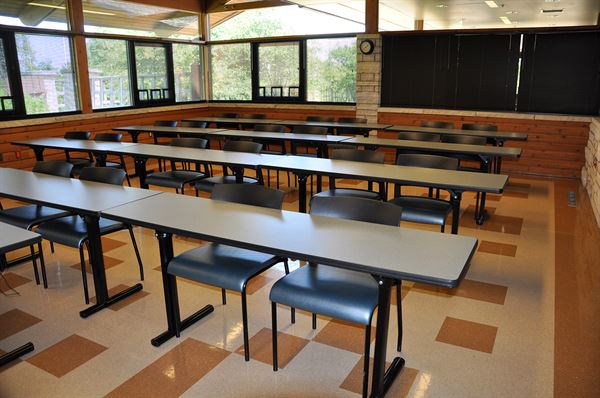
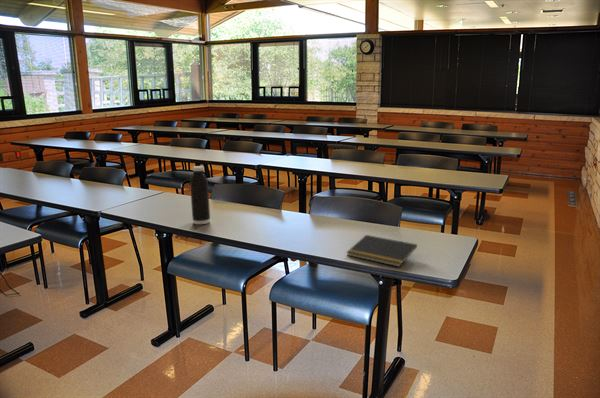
+ notepad [345,234,418,268]
+ water bottle [189,165,211,225]
